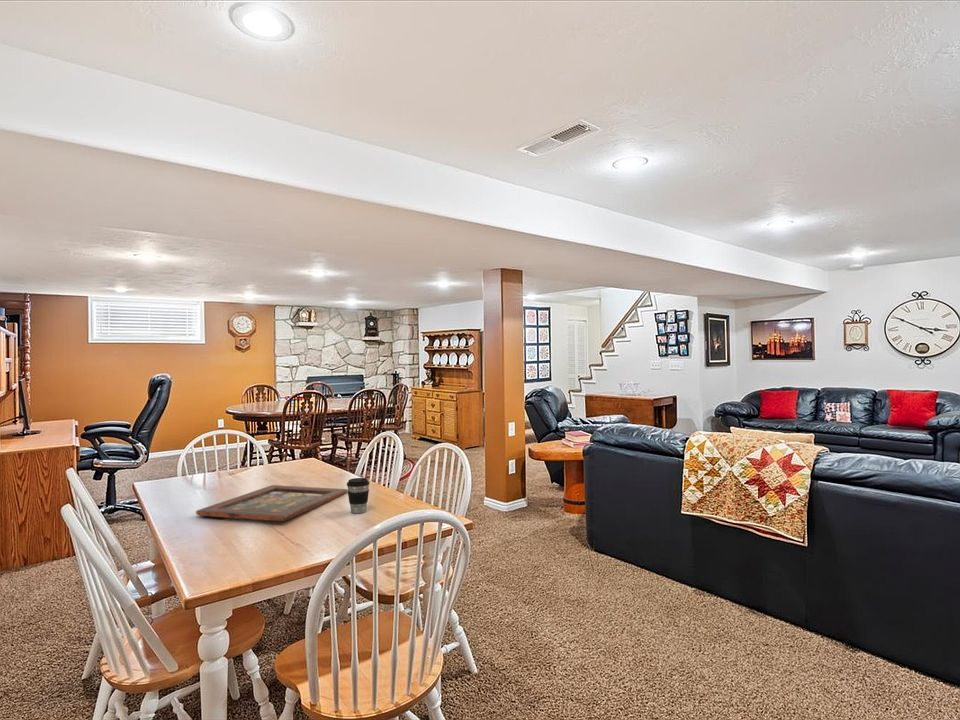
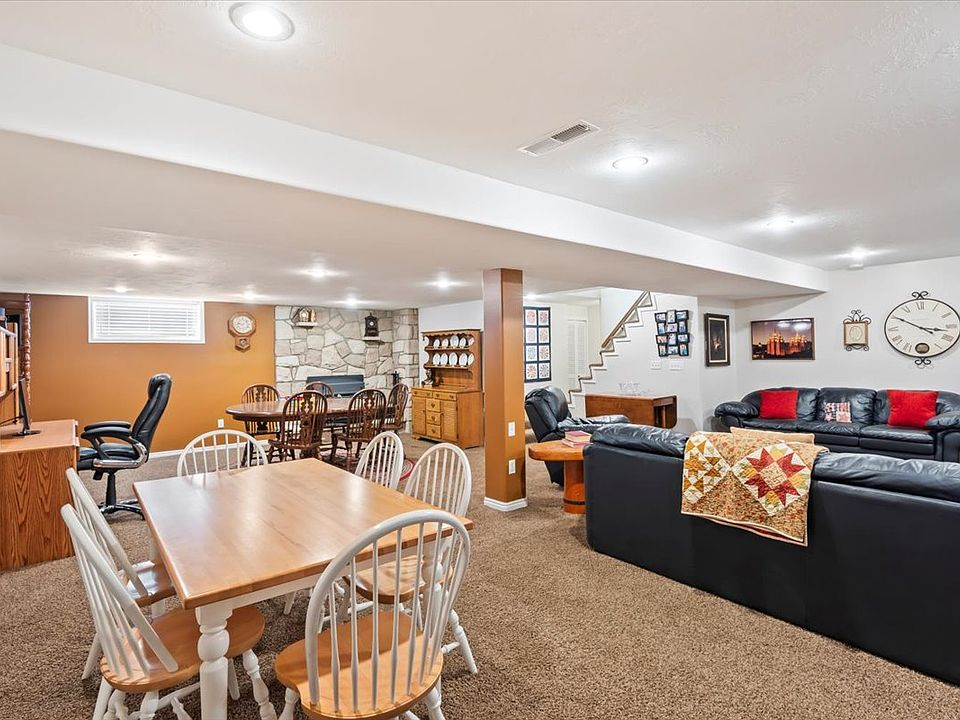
- coffee cup [346,477,371,514]
- religious icon [195,484,348,522]
